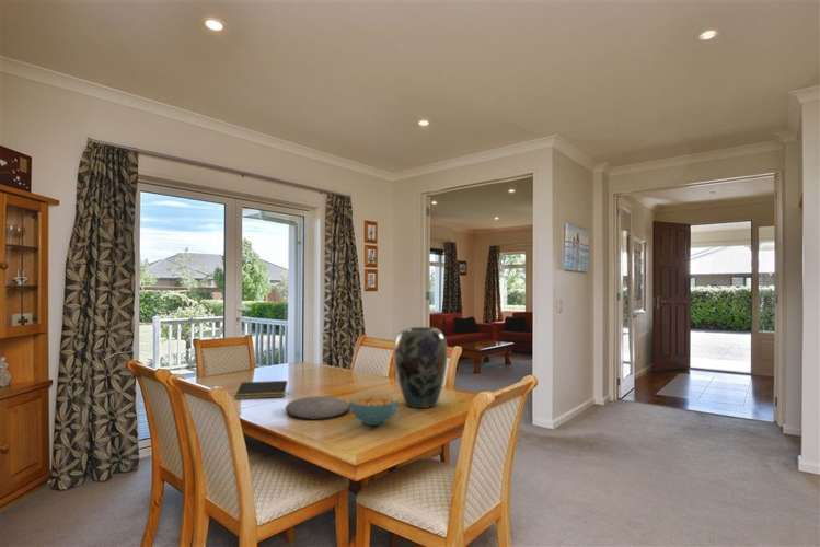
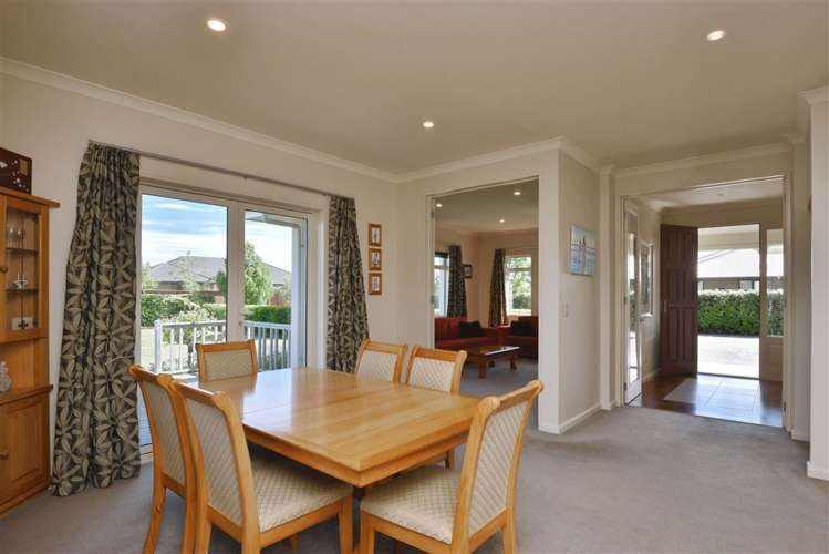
- plate [285,395,350,420]
- notepad [234,380,288,400]
- vase [393,326,449,409]
- cereal bowl [348,392,400,427]
